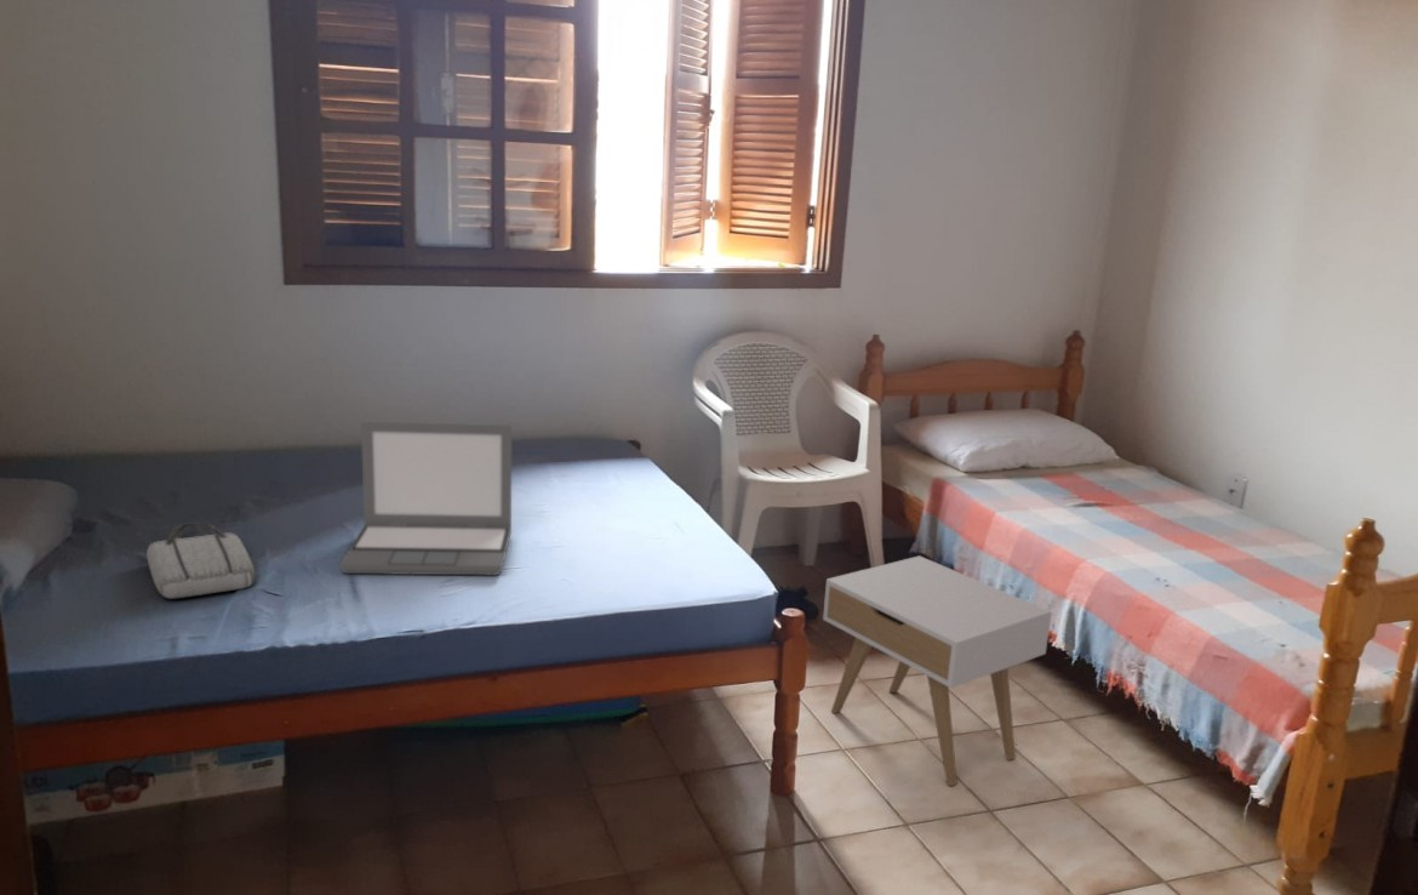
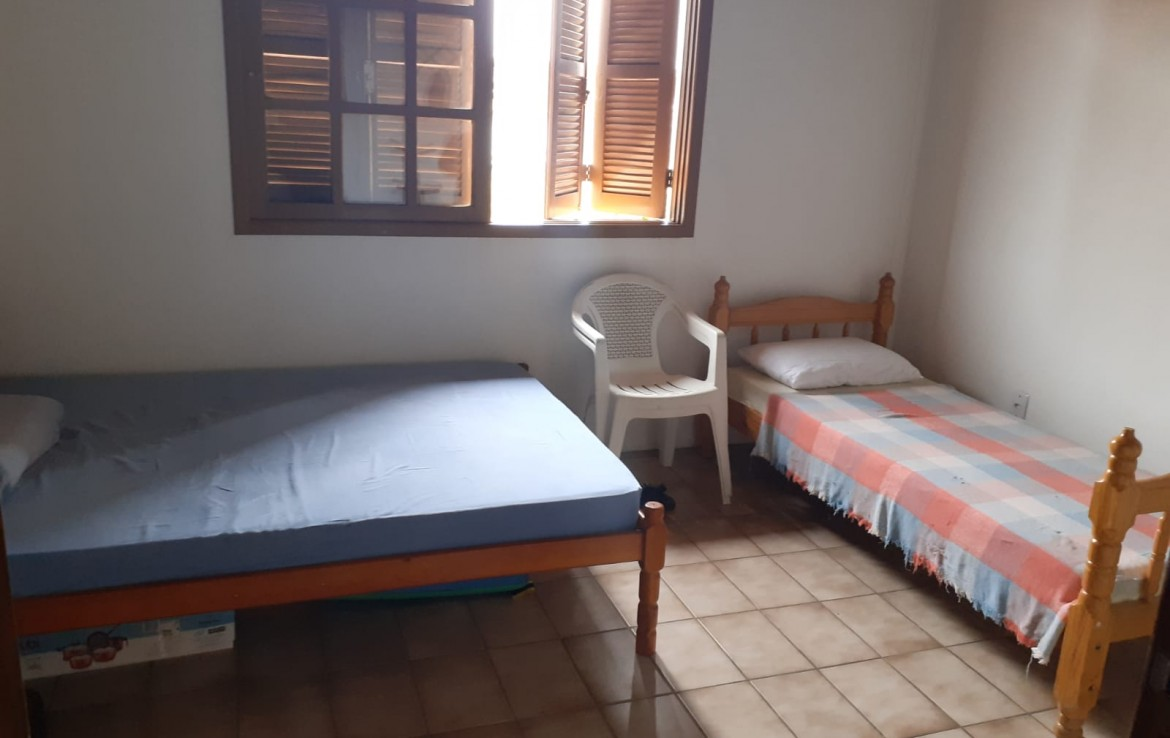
- tote bag [145,521,256,600]
- nightstand [822,554,1053,787]
- laptop [338,420,513,577]
